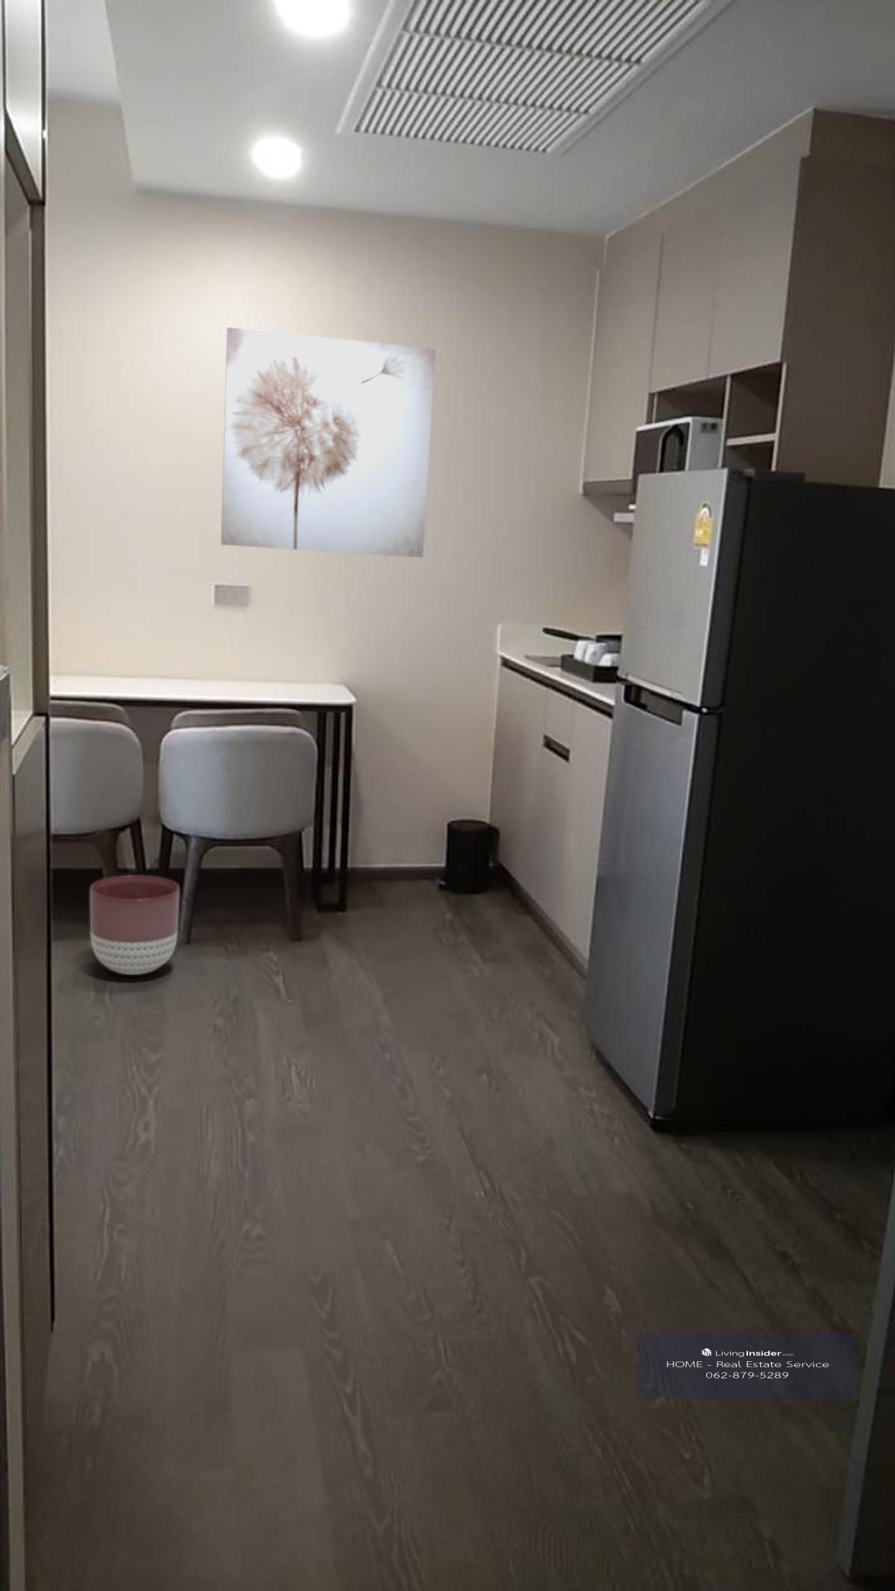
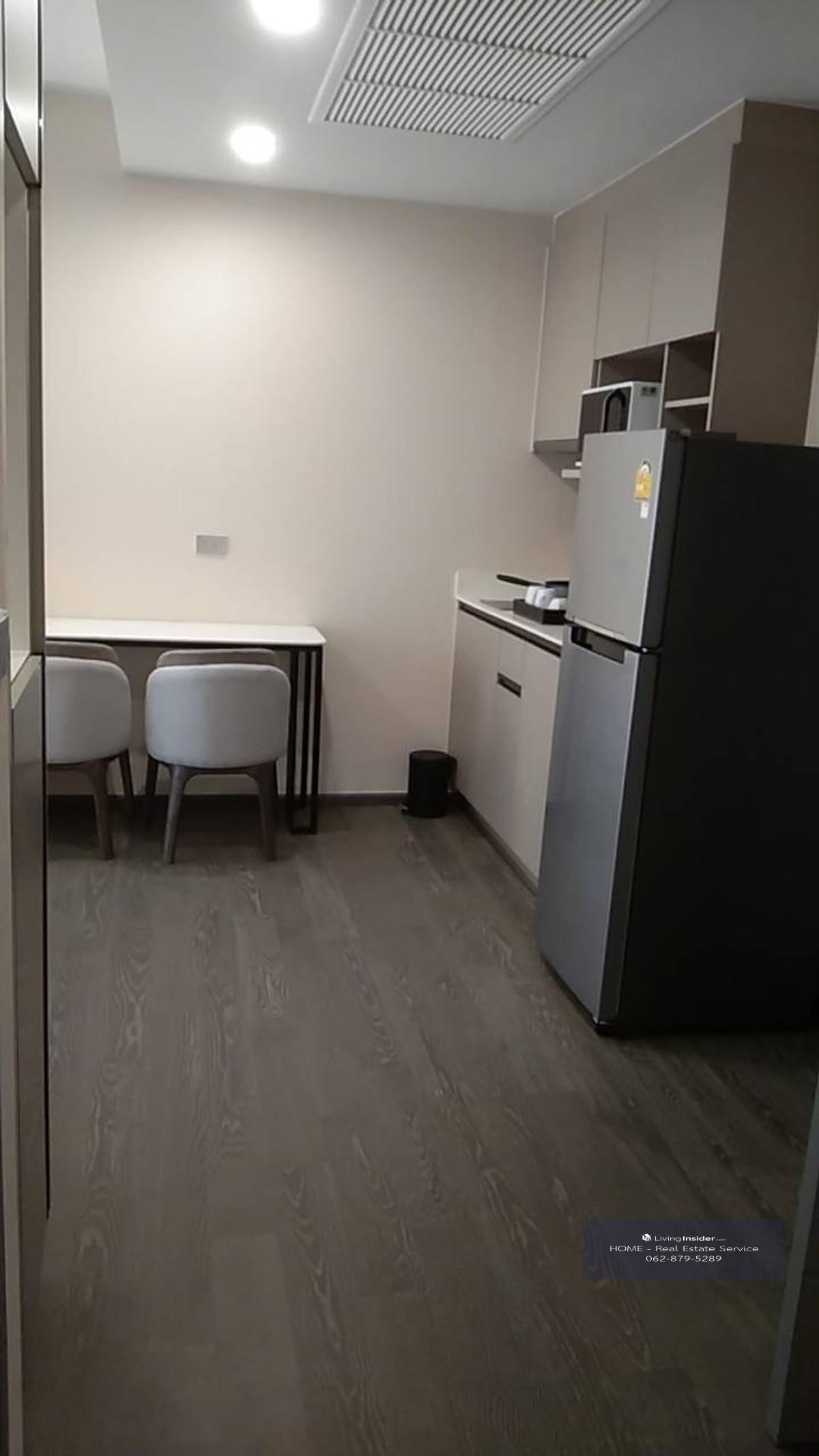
- wall art [221,327,436,558]
- planter [90,875,179,976]
